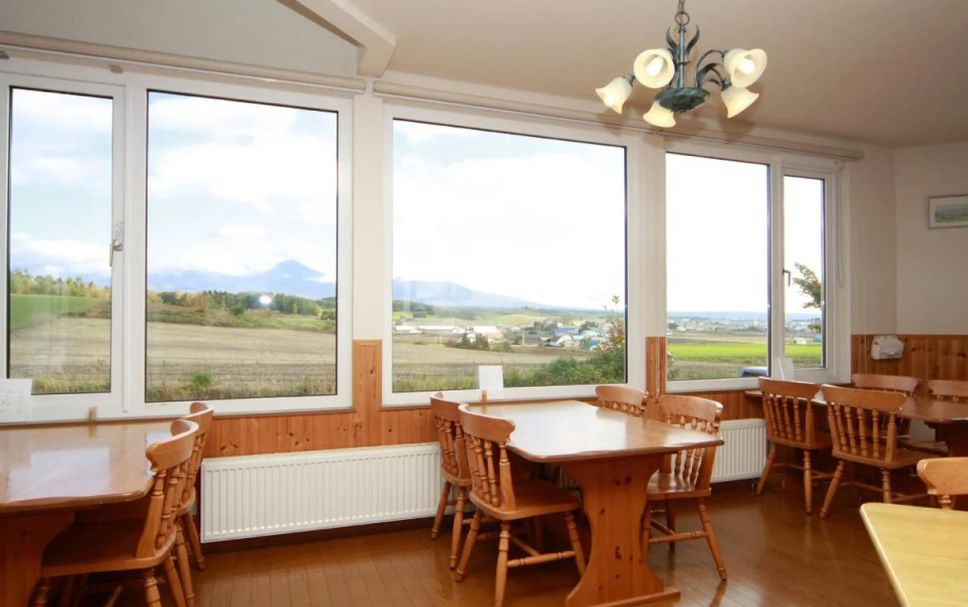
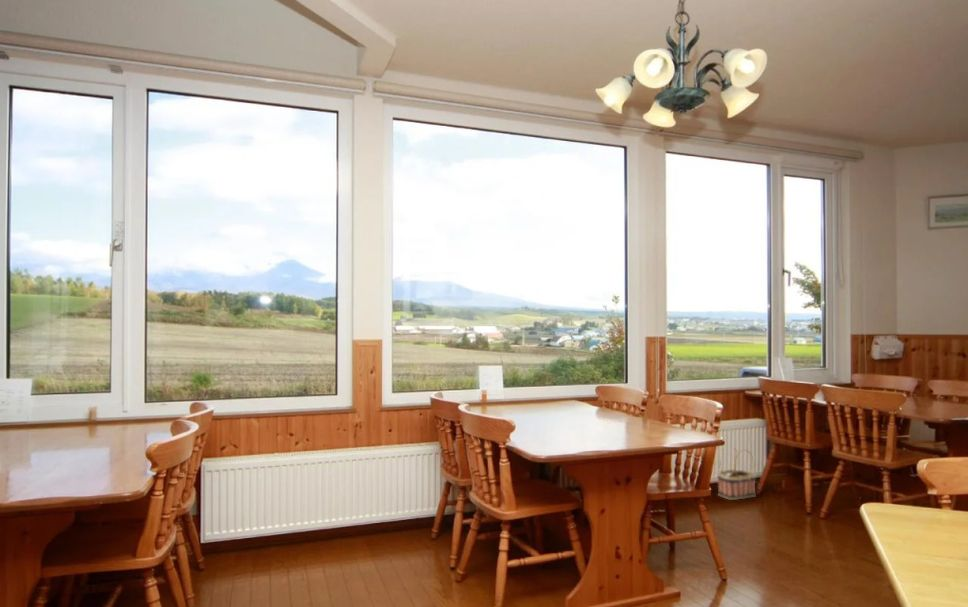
+ basket [716,447,757,501]
